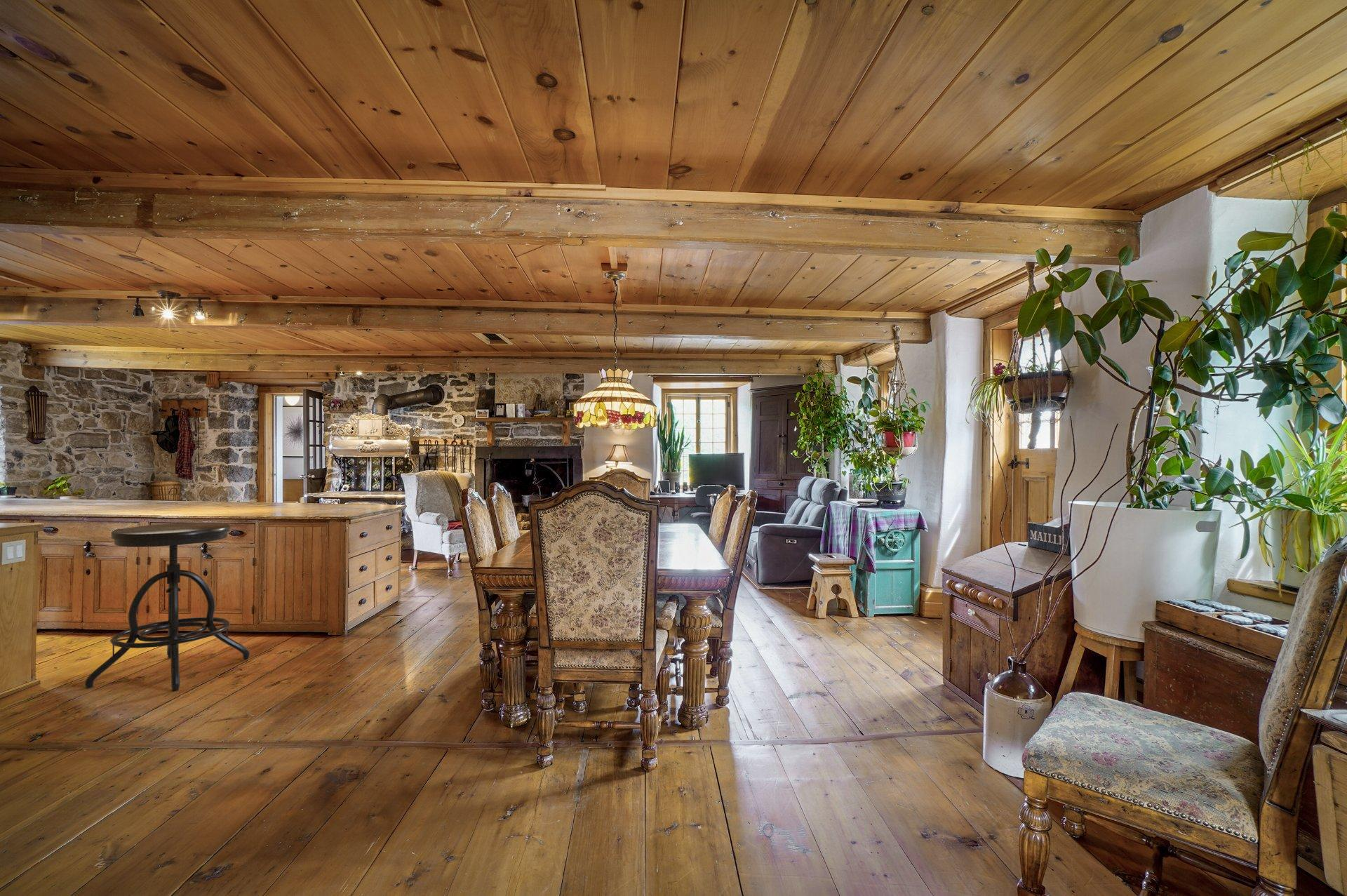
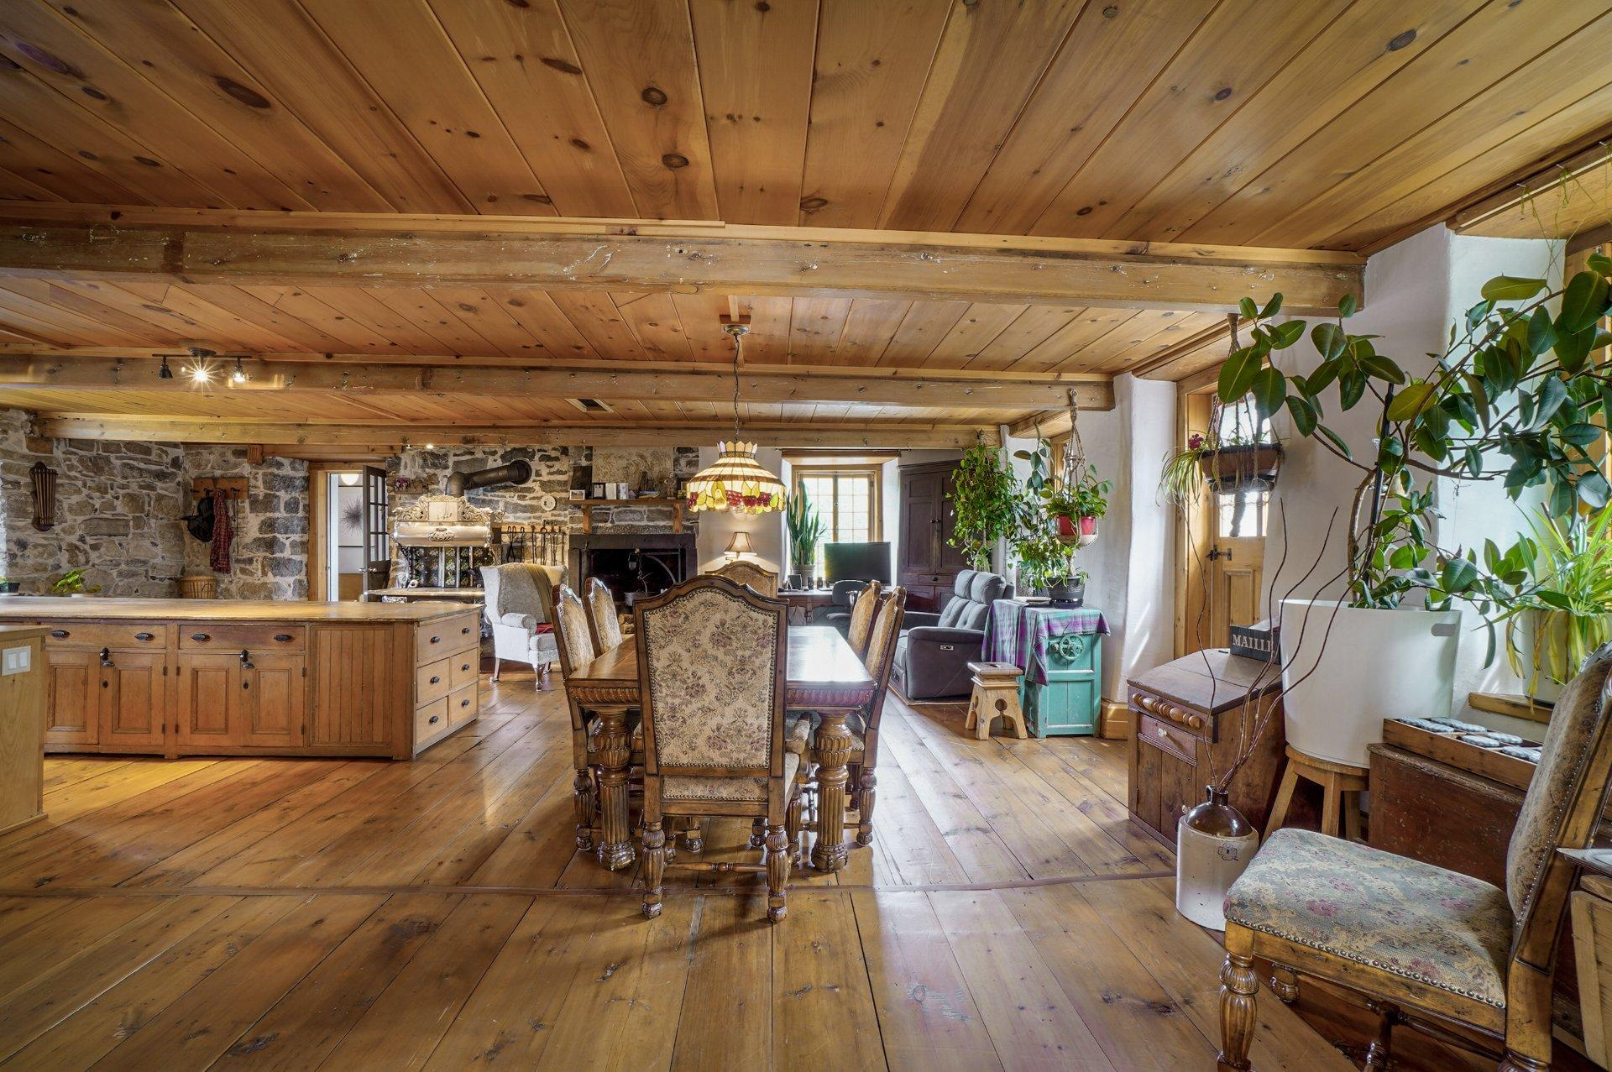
- stool [84,522,250,692]
